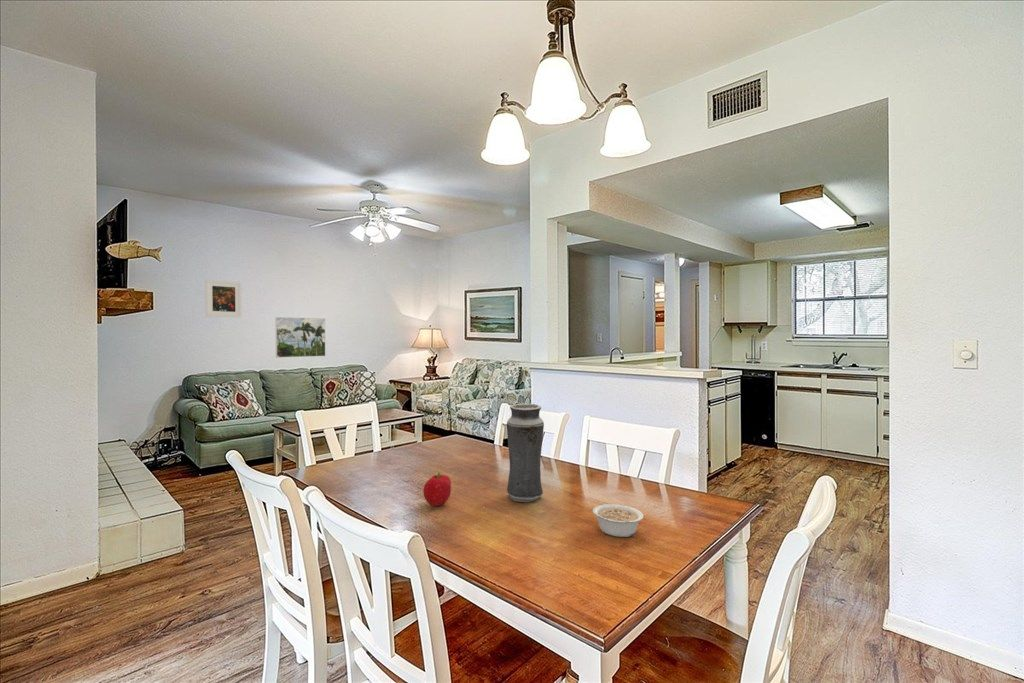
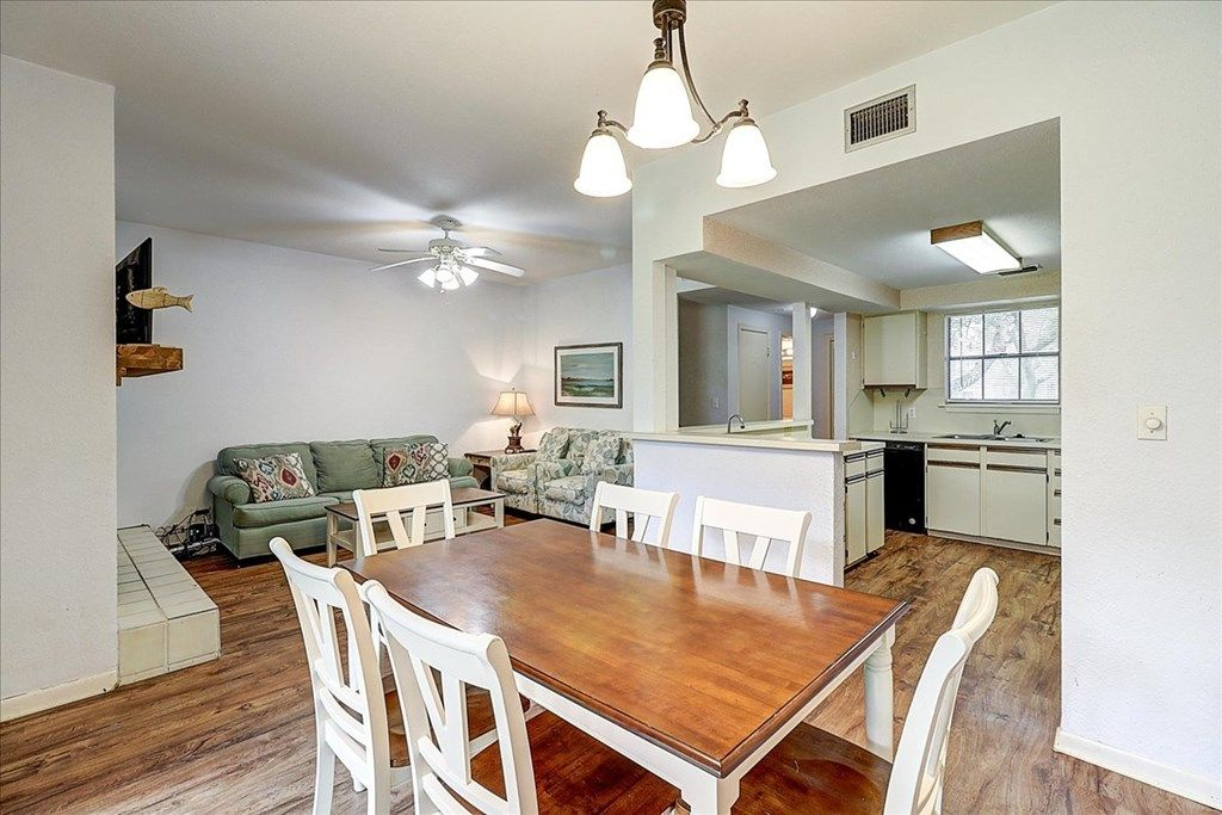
- fruit [423,472,452,507]
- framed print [275,316,326,359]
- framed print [204,279,243,318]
- legume [592,503,644,538]
- vase [506,402,545,503]
